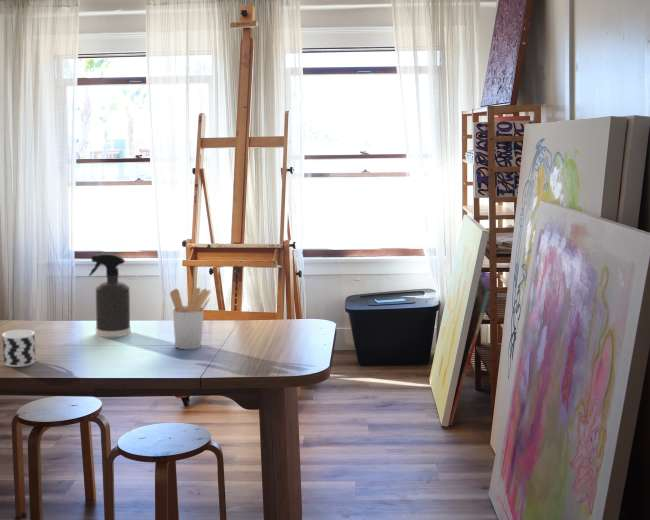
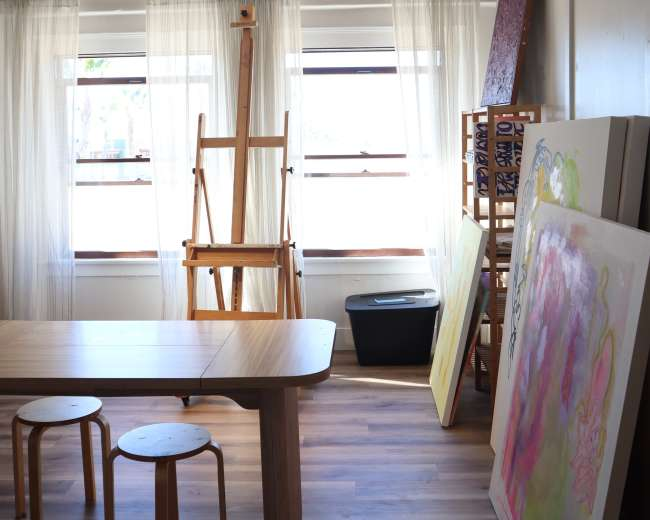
- spray bottle [88,252,132,338]
- cup [1,329,36,368]
- utensil holder [169,287,212,350]
